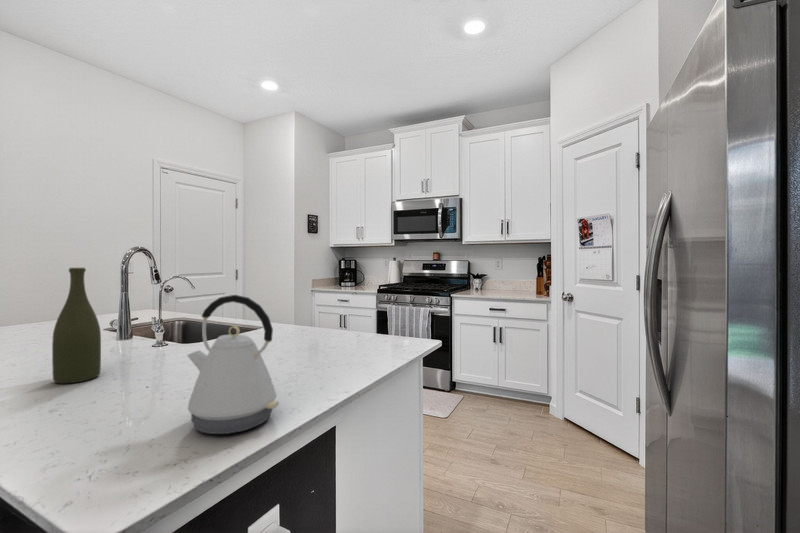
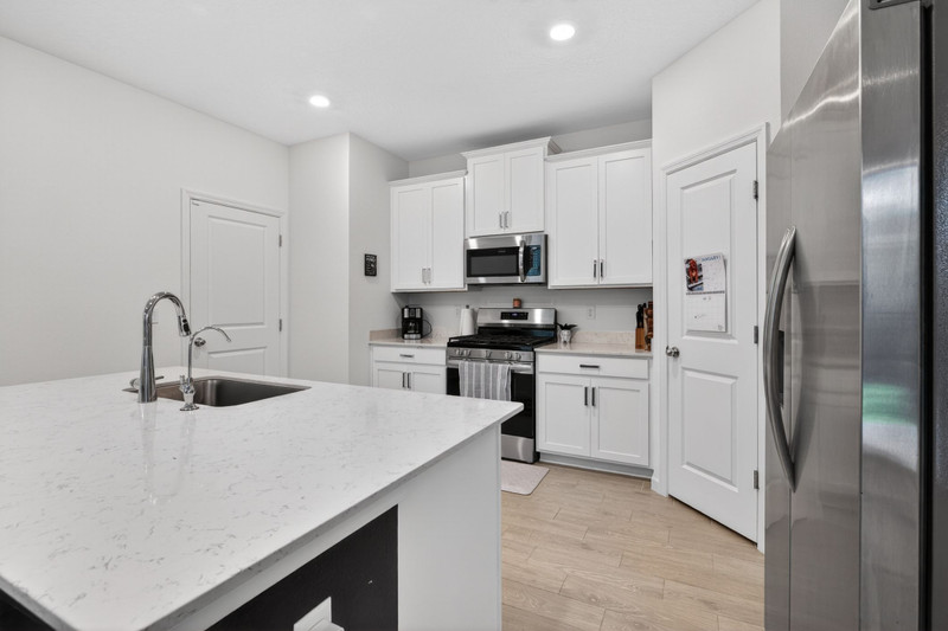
- bottle [51,267,102,385]
- kettle [186,294,280,435]
